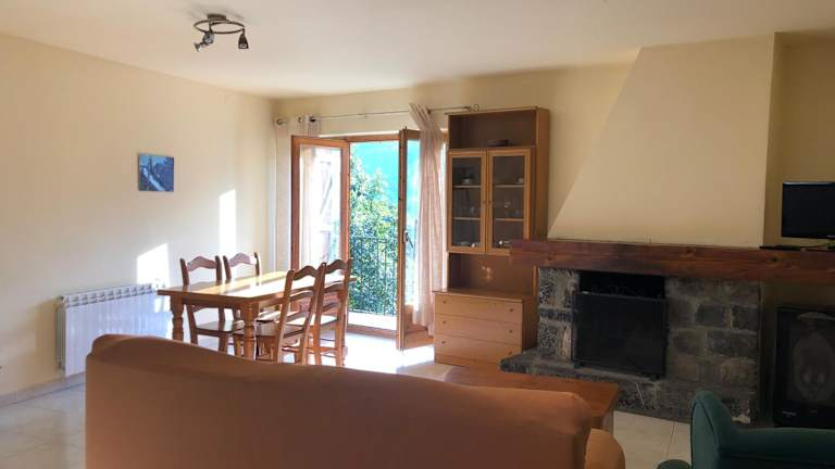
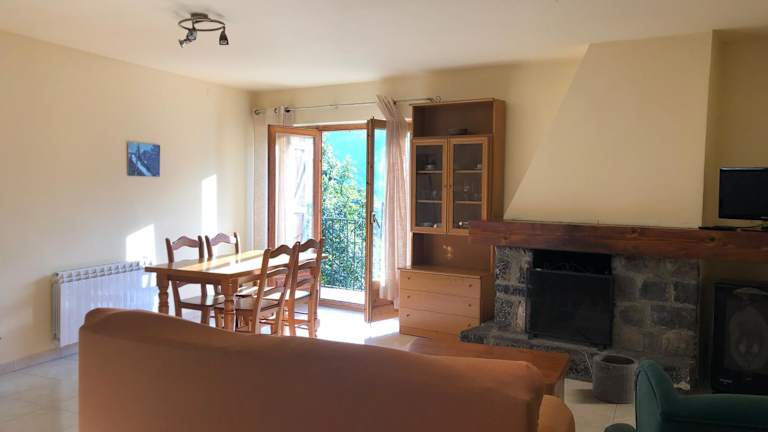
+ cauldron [591,353,640,405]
